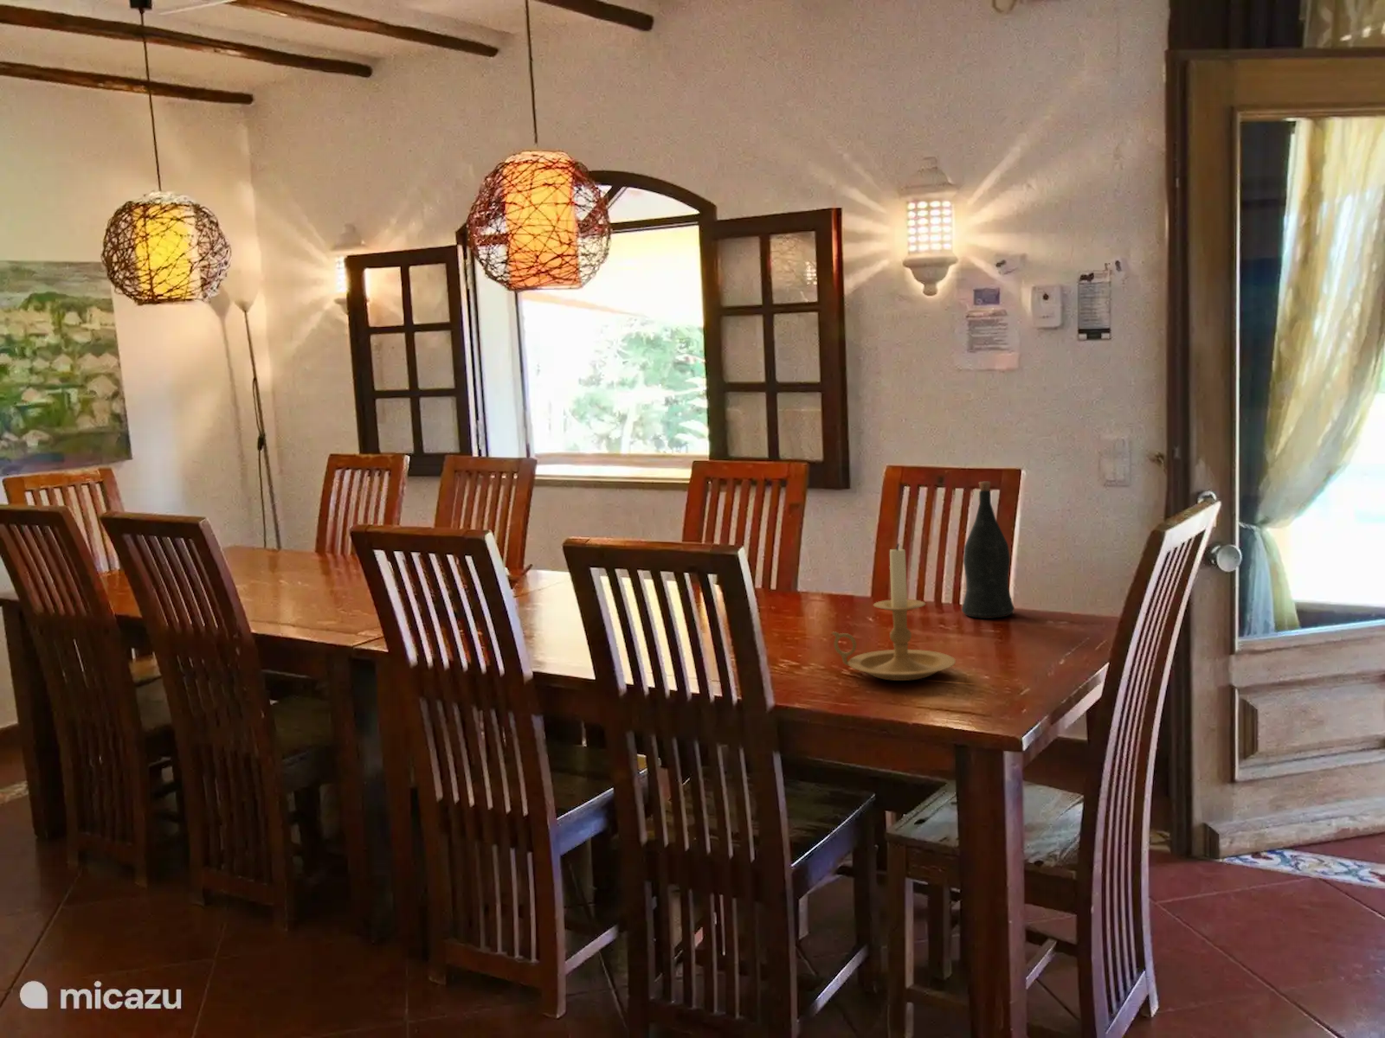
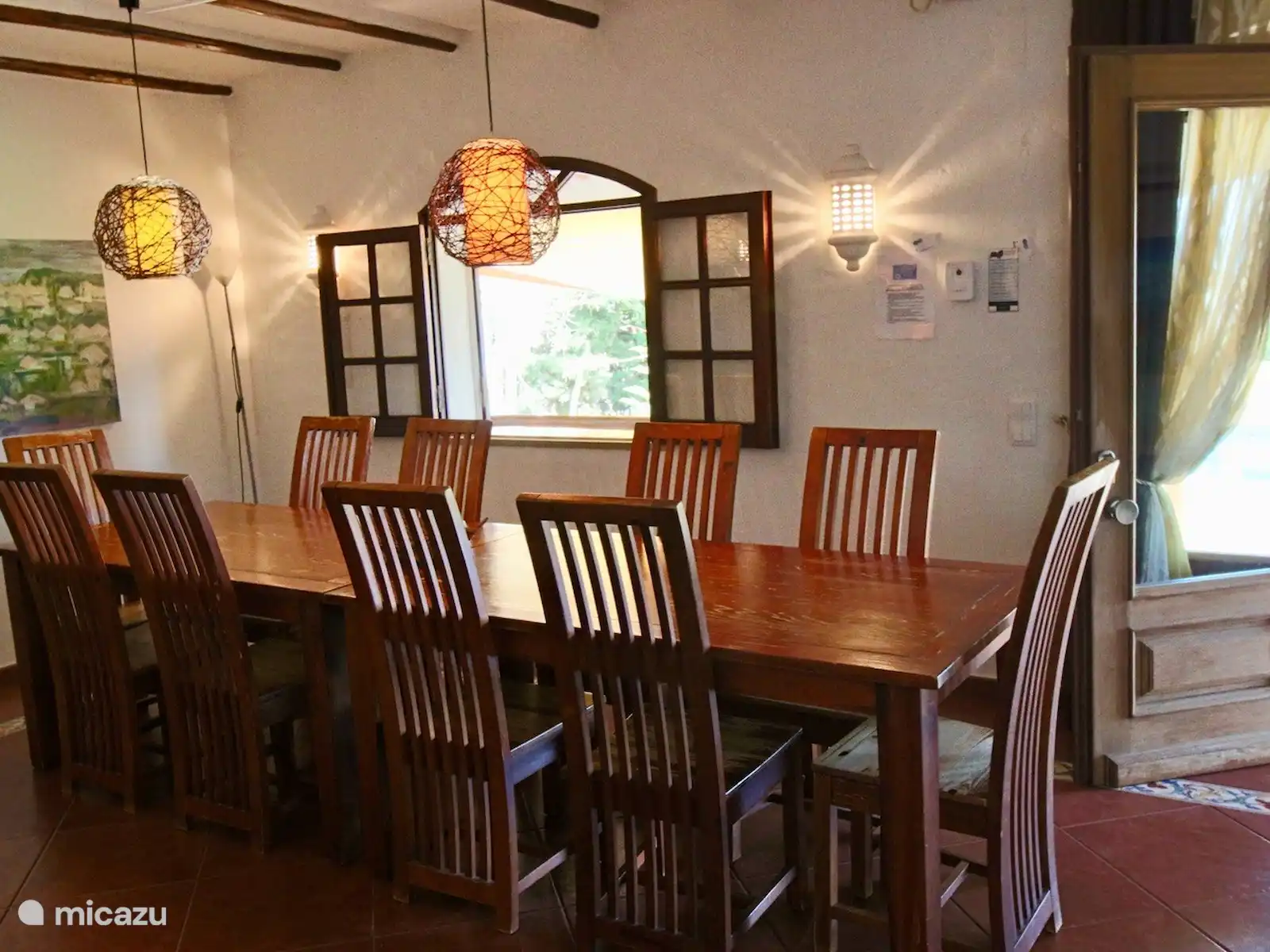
- wine bottle [961,481,1015,619]
- candle holder [831,542,956,681]
